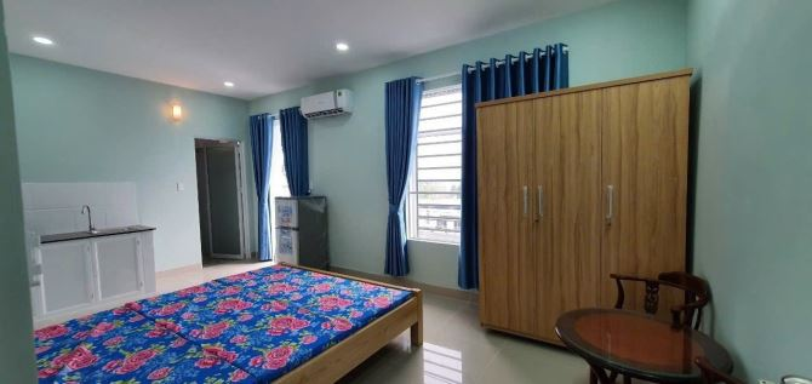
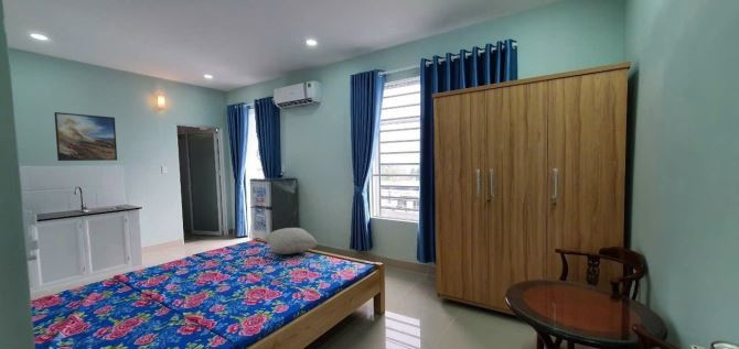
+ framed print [53,111,118,162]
+ pillow [264,227,319,255]
